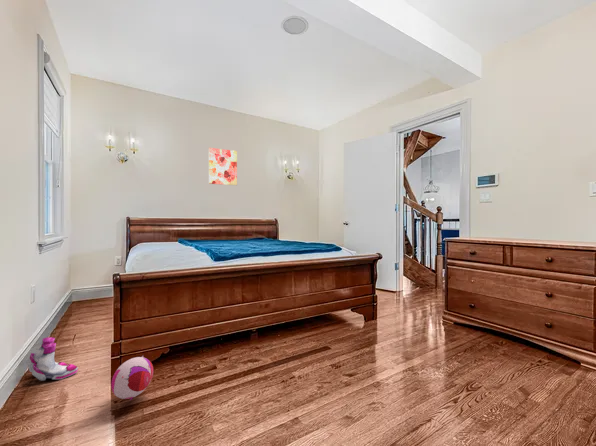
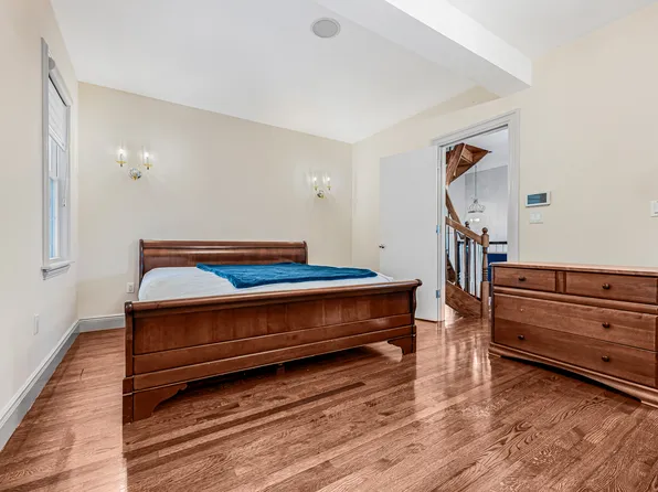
- wall art [208,147,238,186]
- plush toy [110,355,154,400]
- boots [25,336,79,382]
